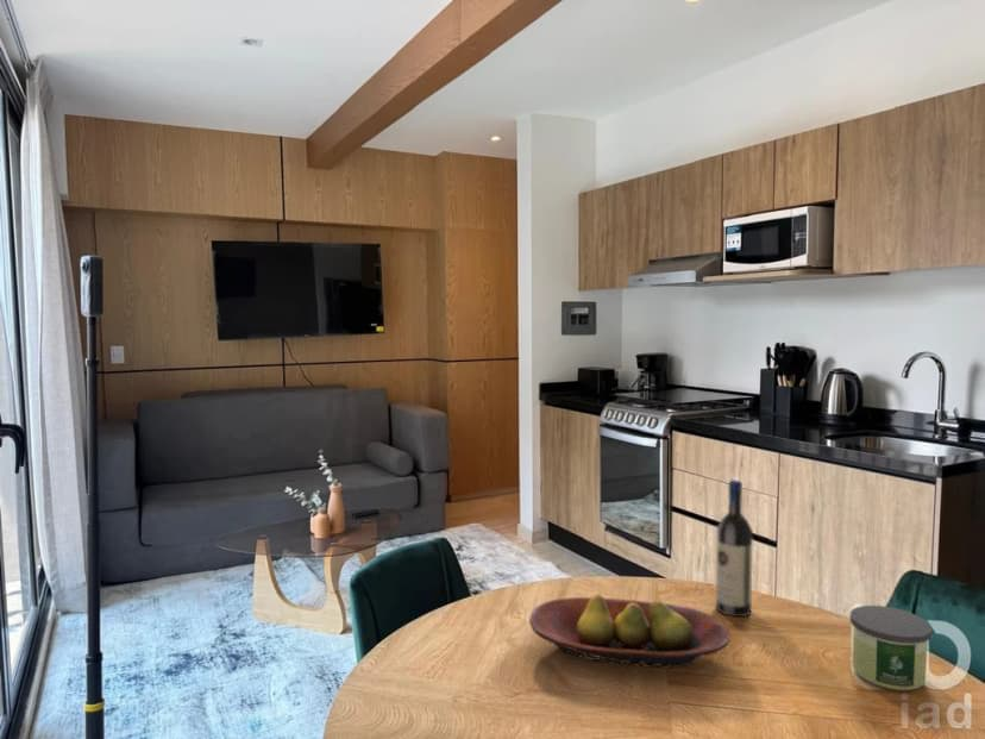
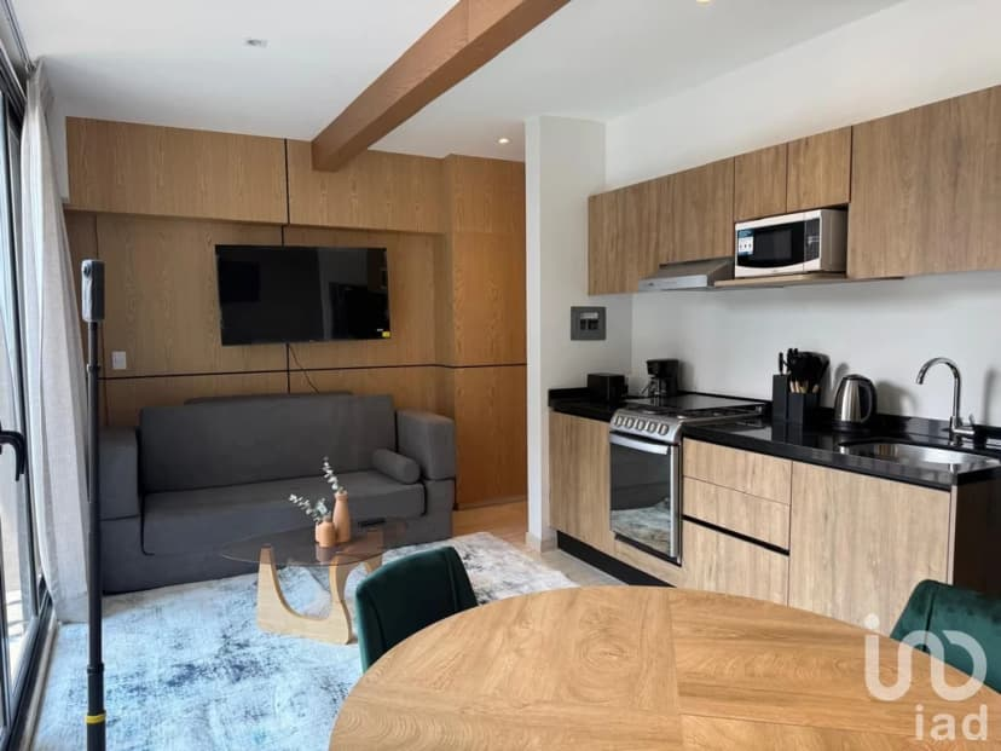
- wine bottle [715,478,754,618]
- candle [849,605,933,691]
- fruit bowl [528,593,732,669]
